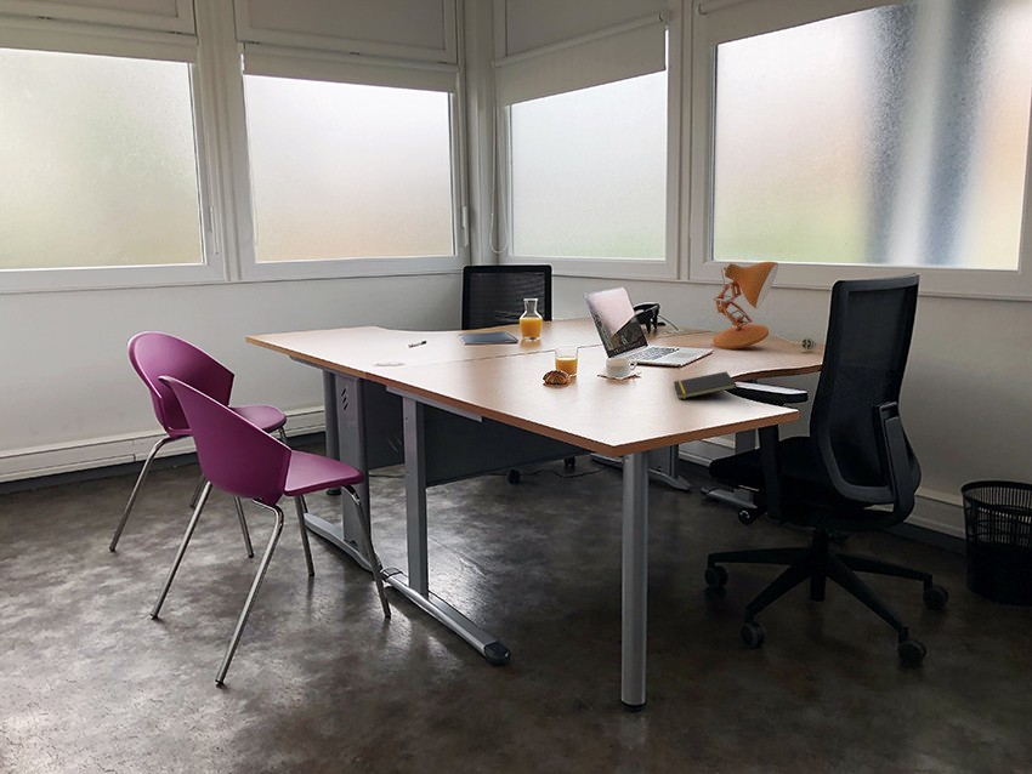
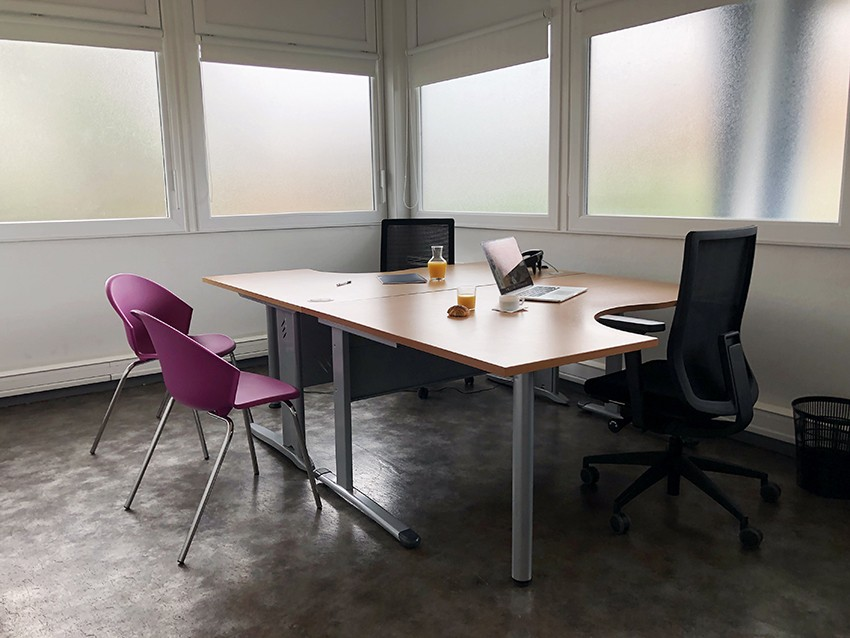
- notepad [673,370,738,400]
- desk lamp [711,261,817,351]
